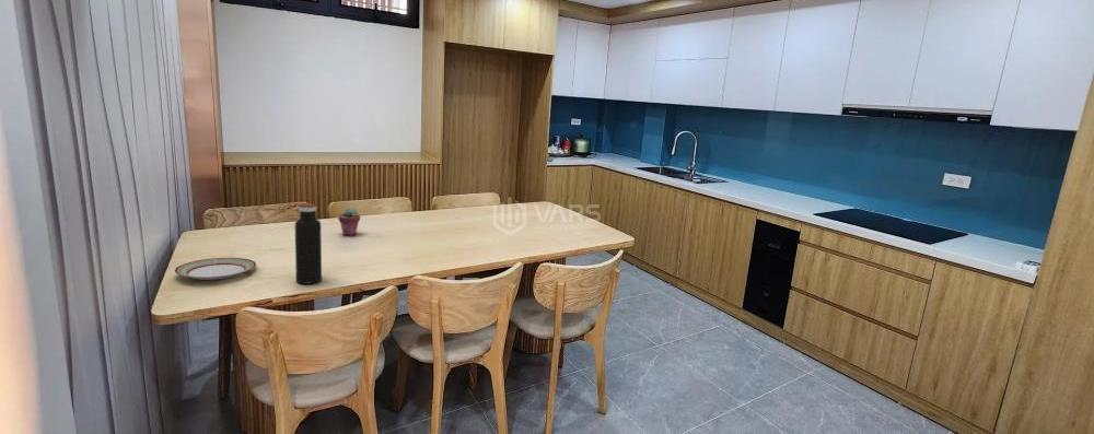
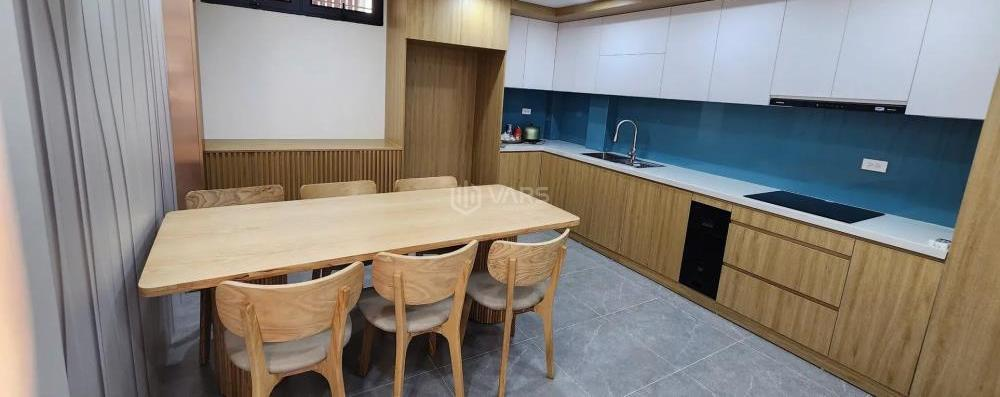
- water bottle [294,202,323,285]
- potted succulent [337,207,361,236]
- plate [174,257,257,281]
